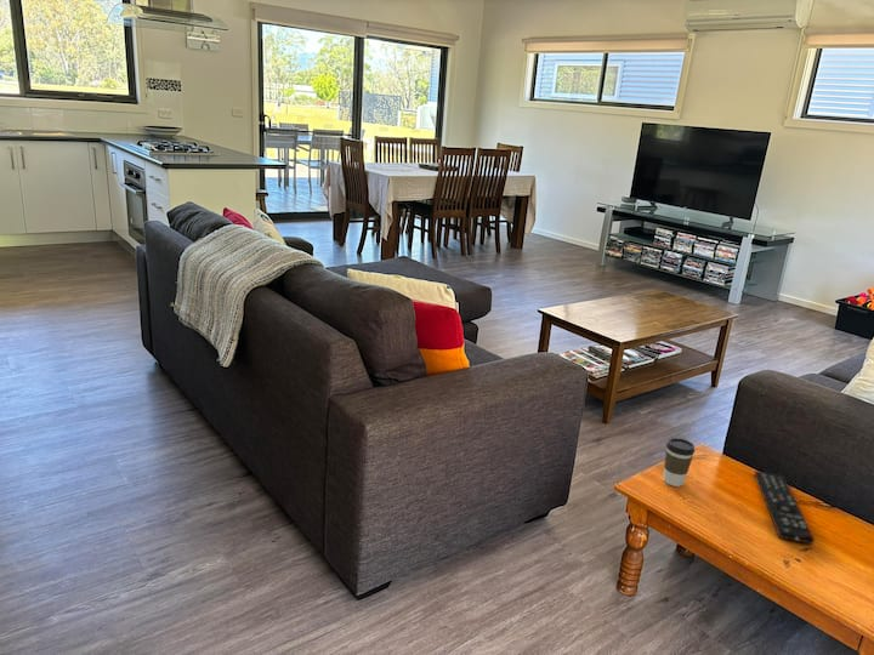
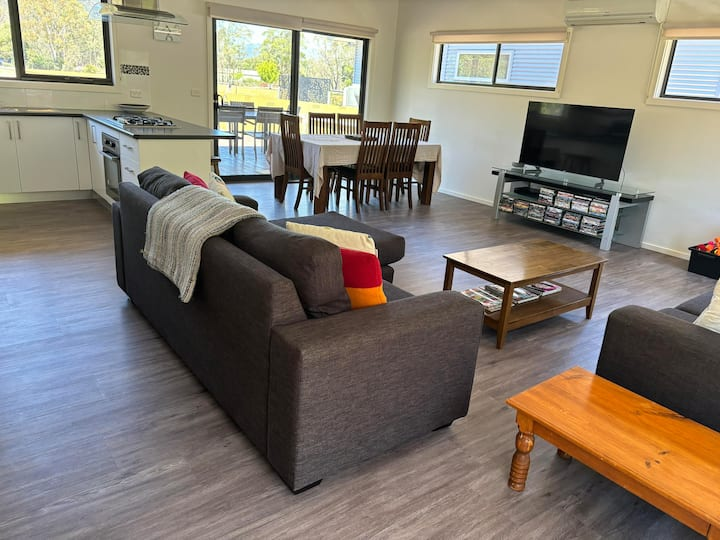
- remote control [754,469,816,546]
- coffee cup [662,437,696,488]
